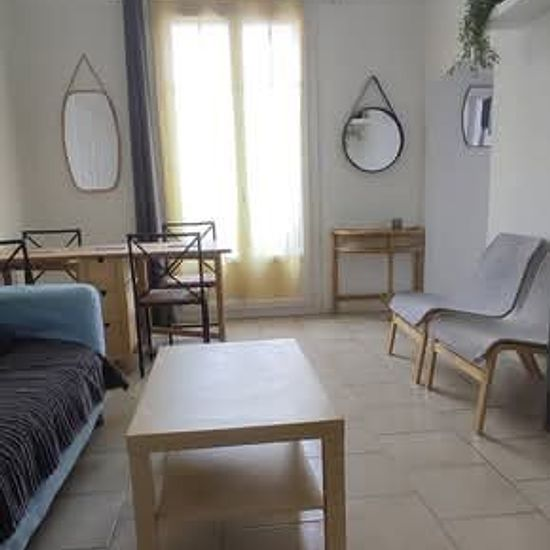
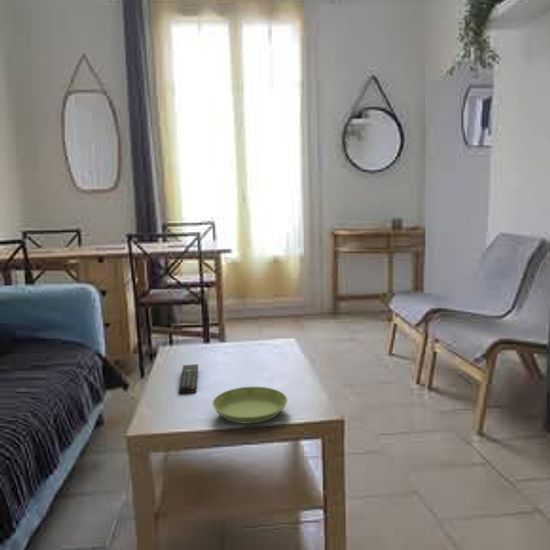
+ remote control [178,363,199,394]
+ saucer [211,386,288,425]
